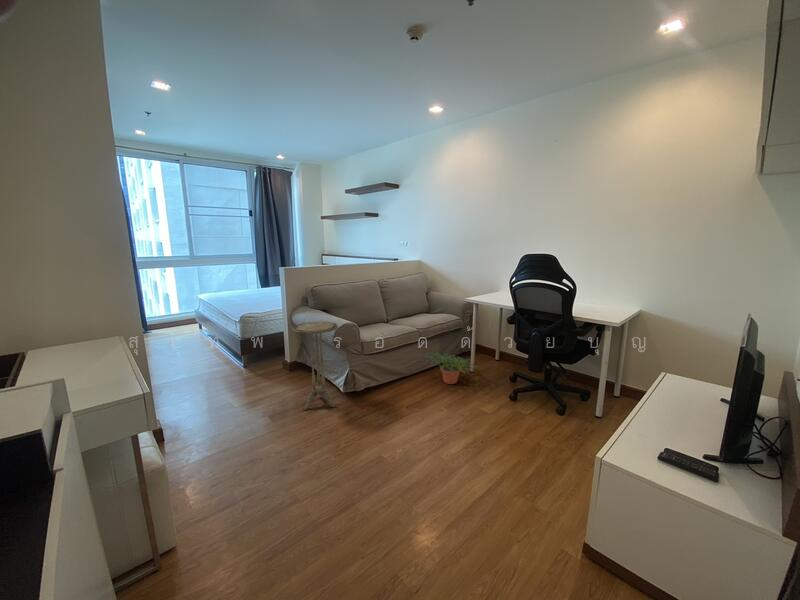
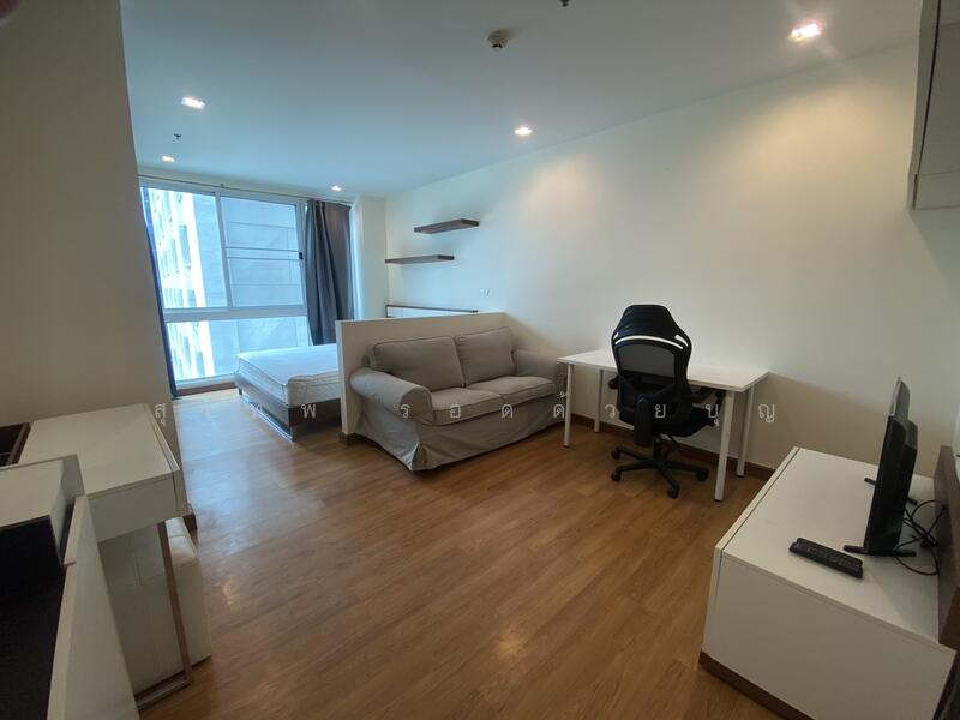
- side table [292,321,339,411]
- potted plant [423,349,479,385]
